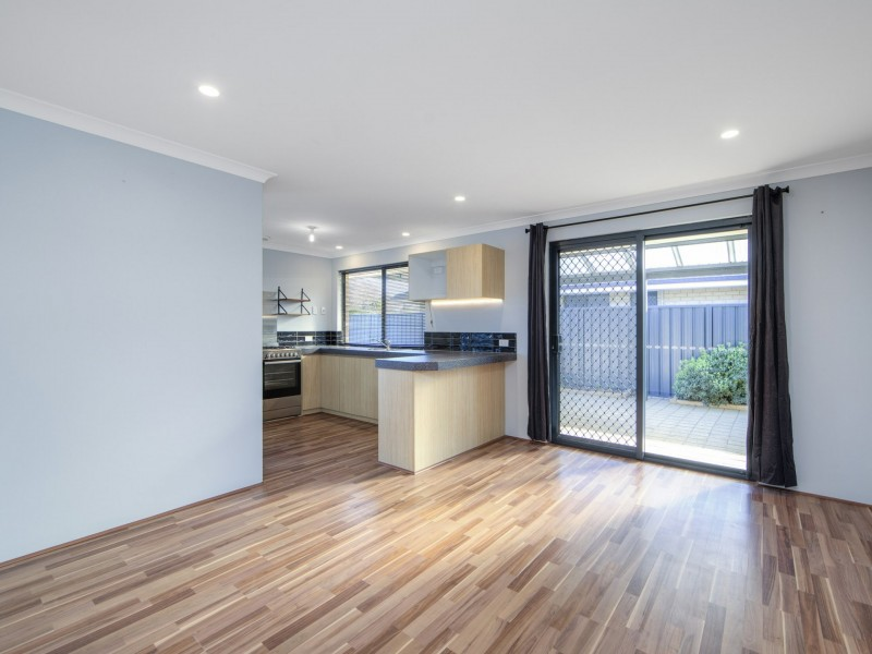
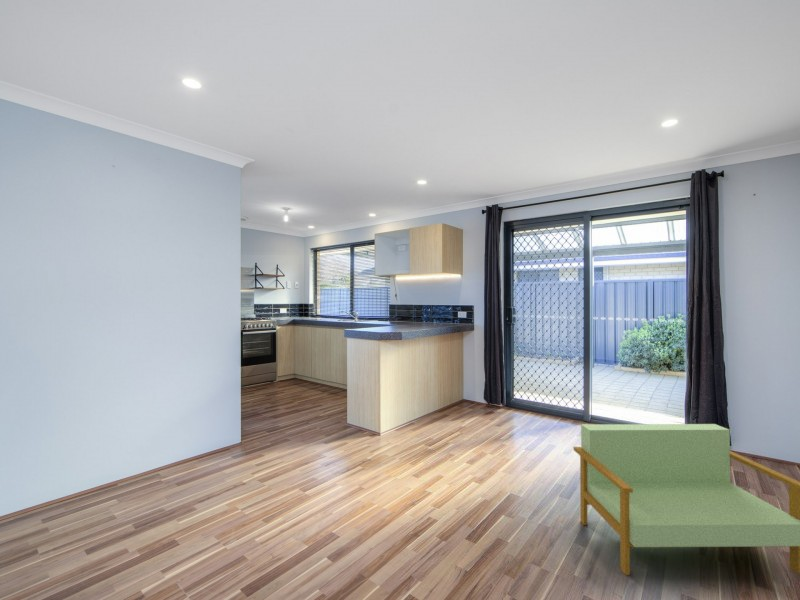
+ loveseat [573,423,800,576]
